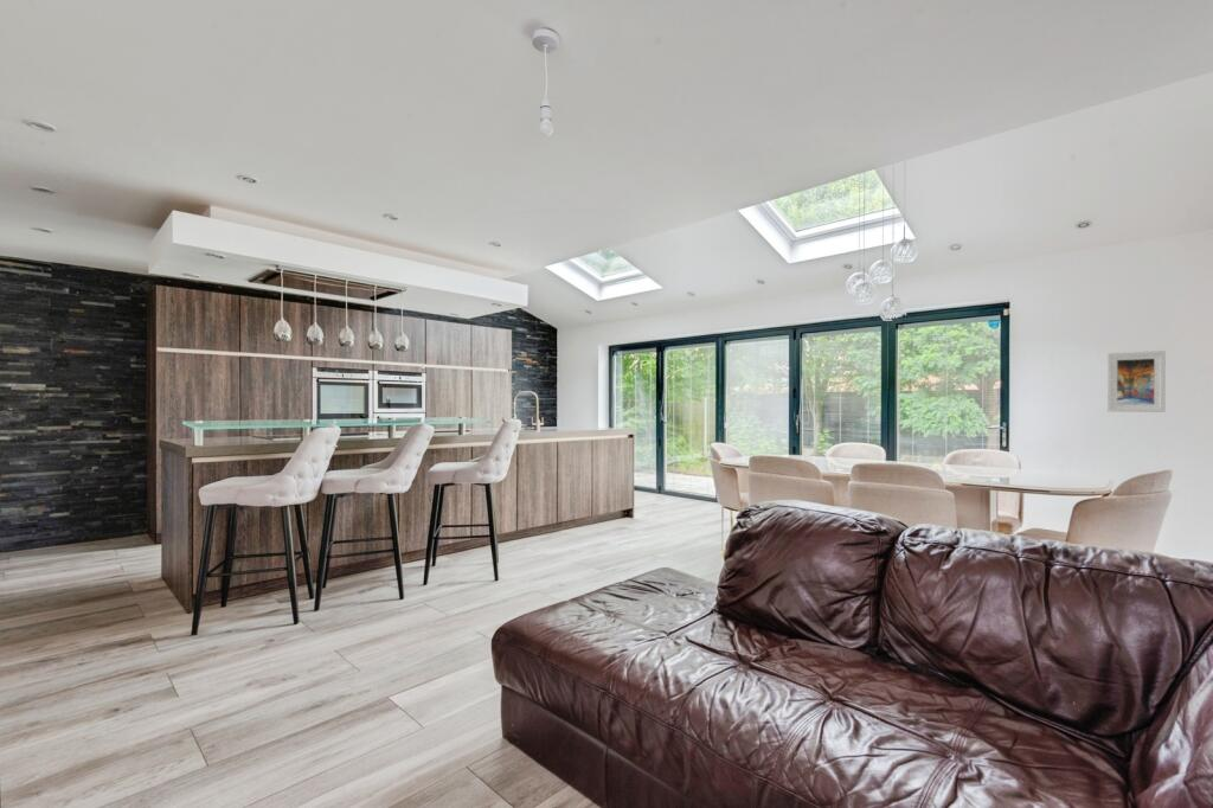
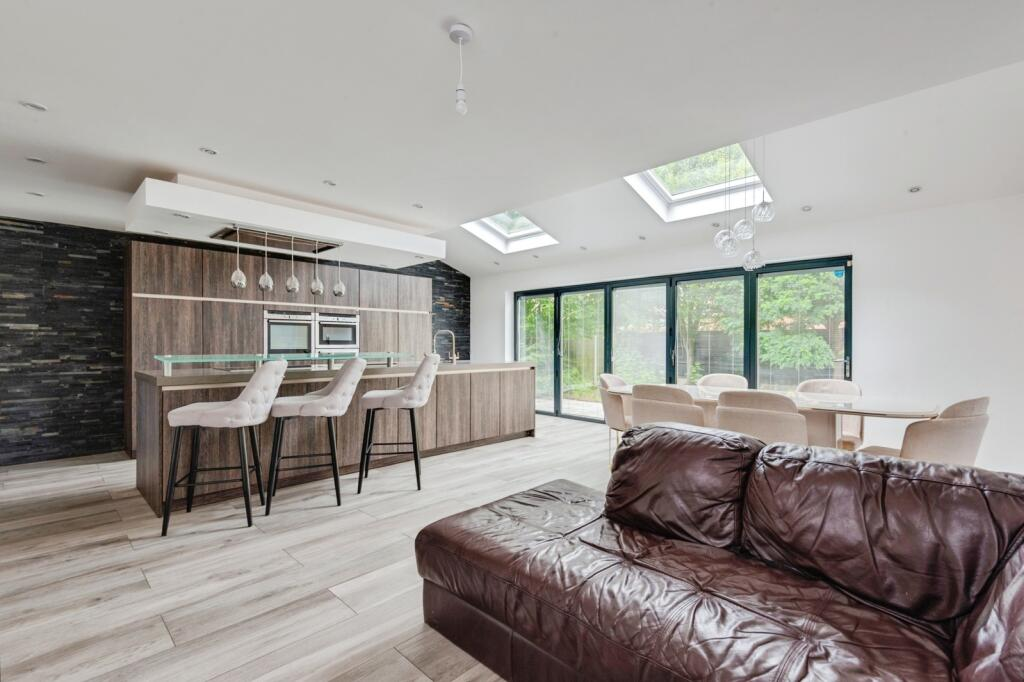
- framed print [1106,350,1167,413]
